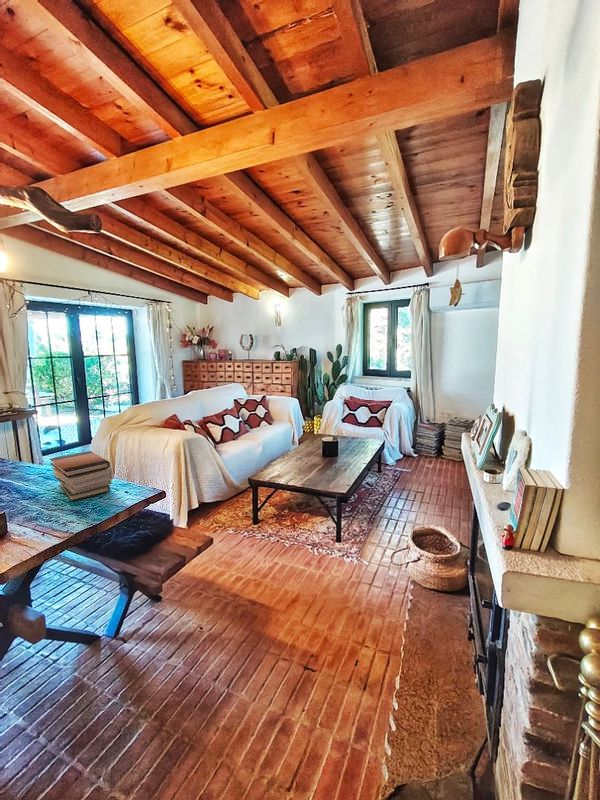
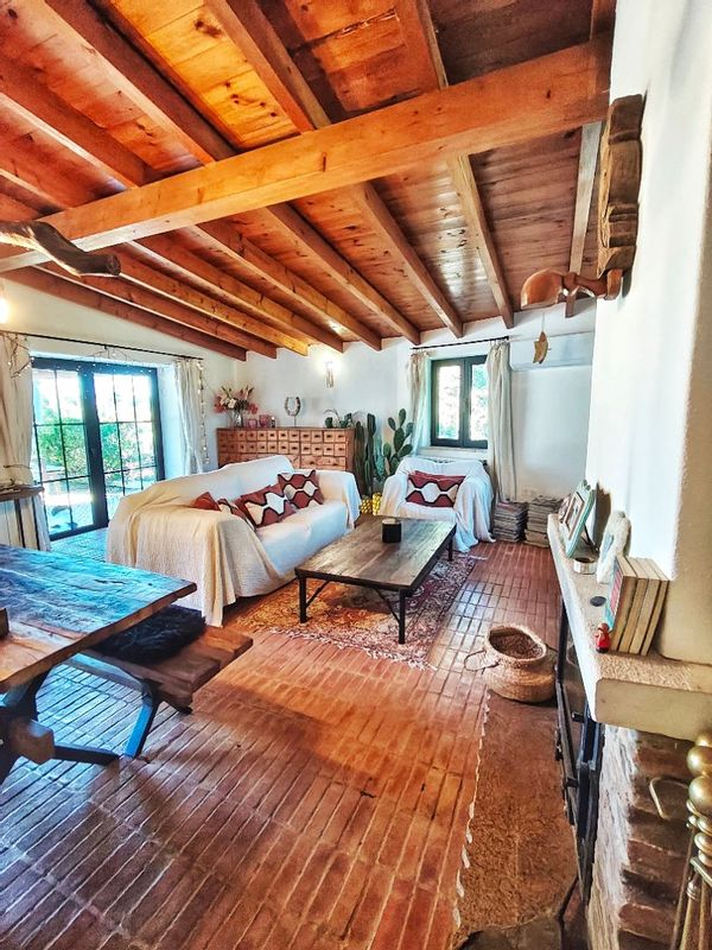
- book stack [49,450,114,502]
